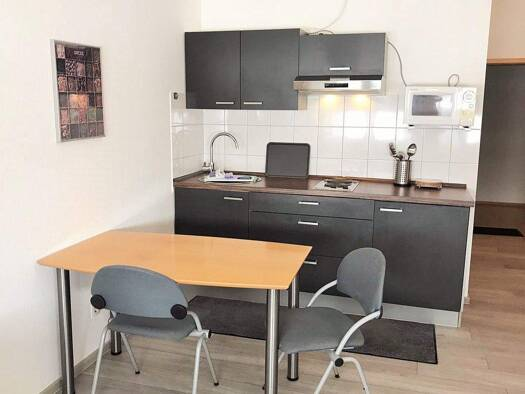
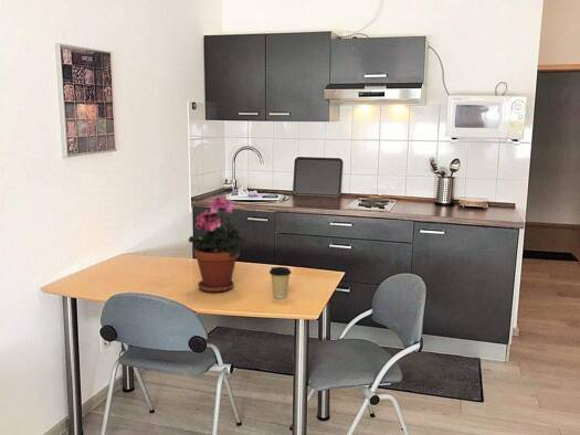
+ coffee cup [268,266,293,299]
+ potted plant [188,194,246,294]
